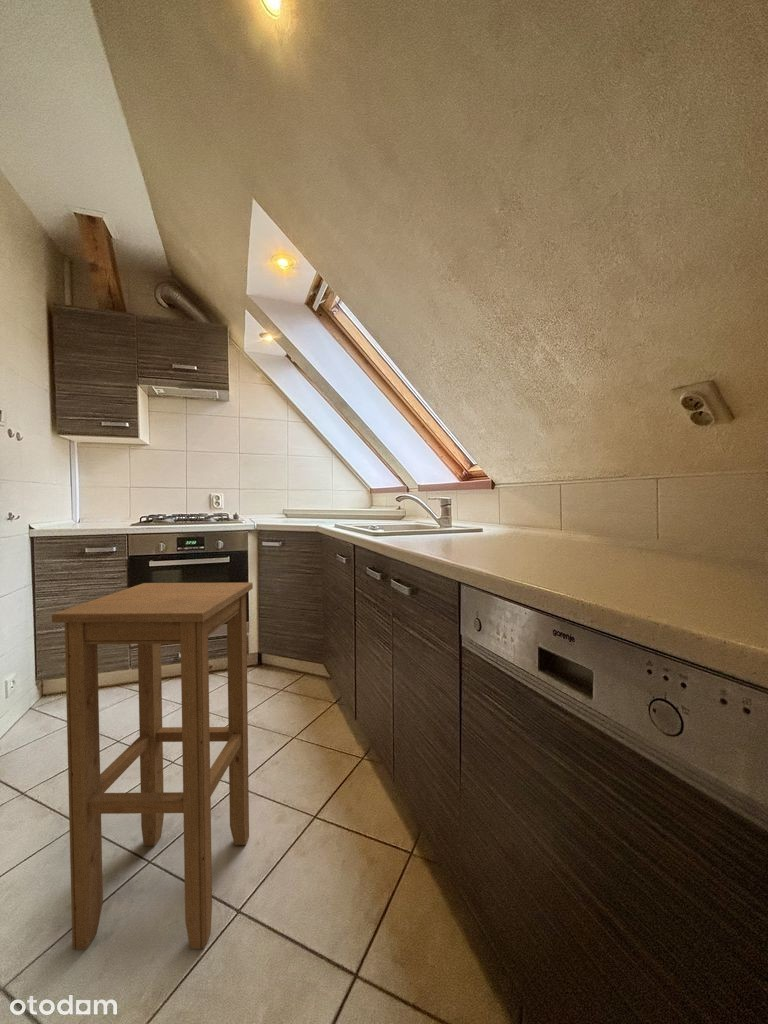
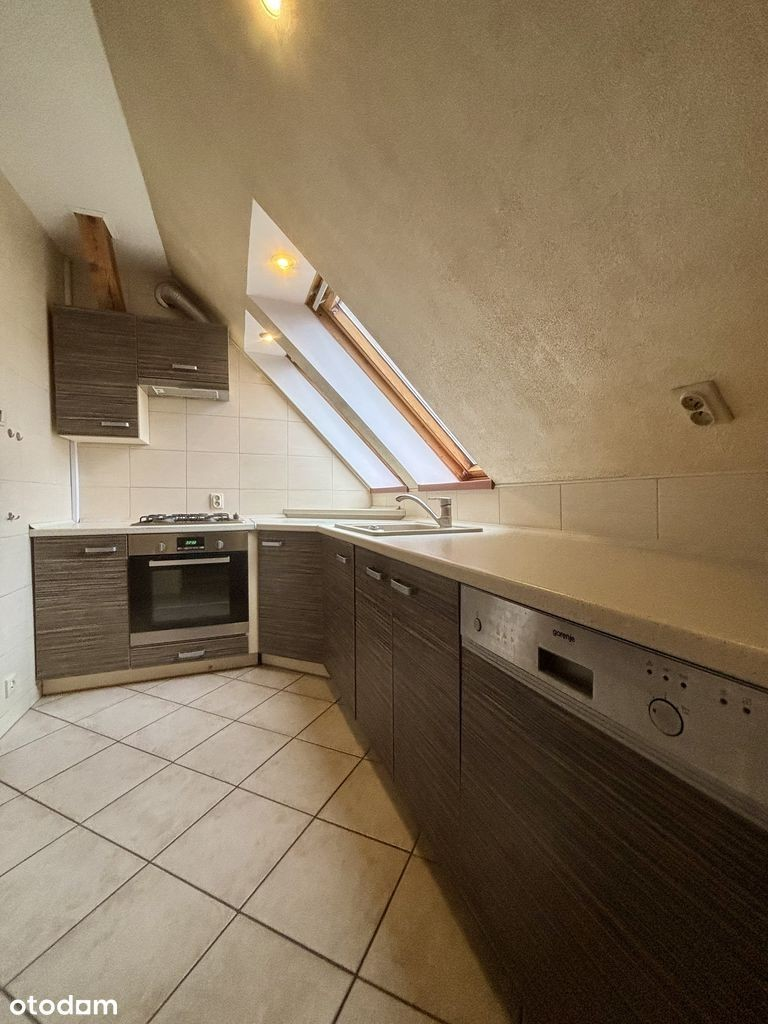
- stool [51,582,254,951]
